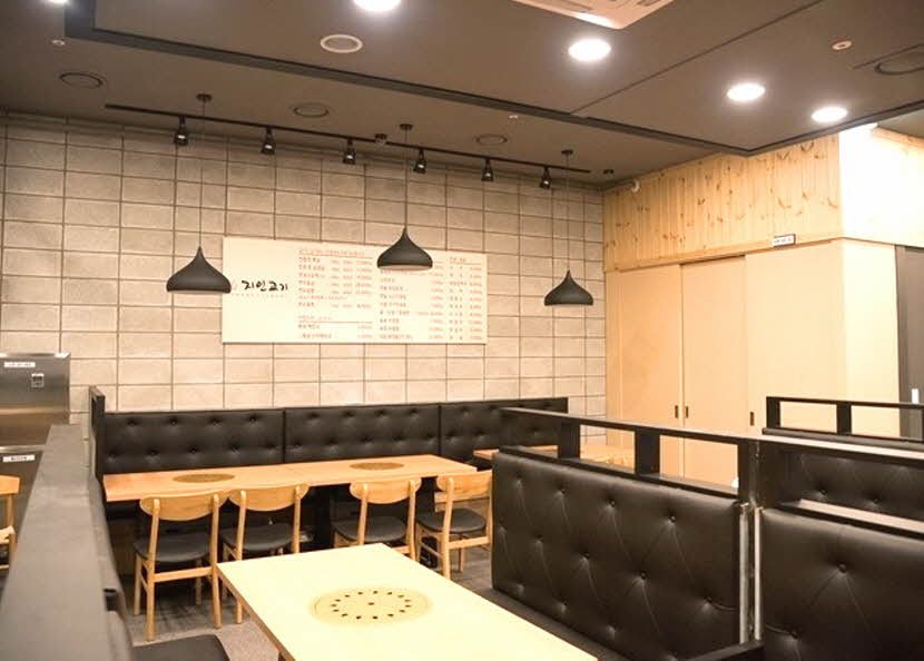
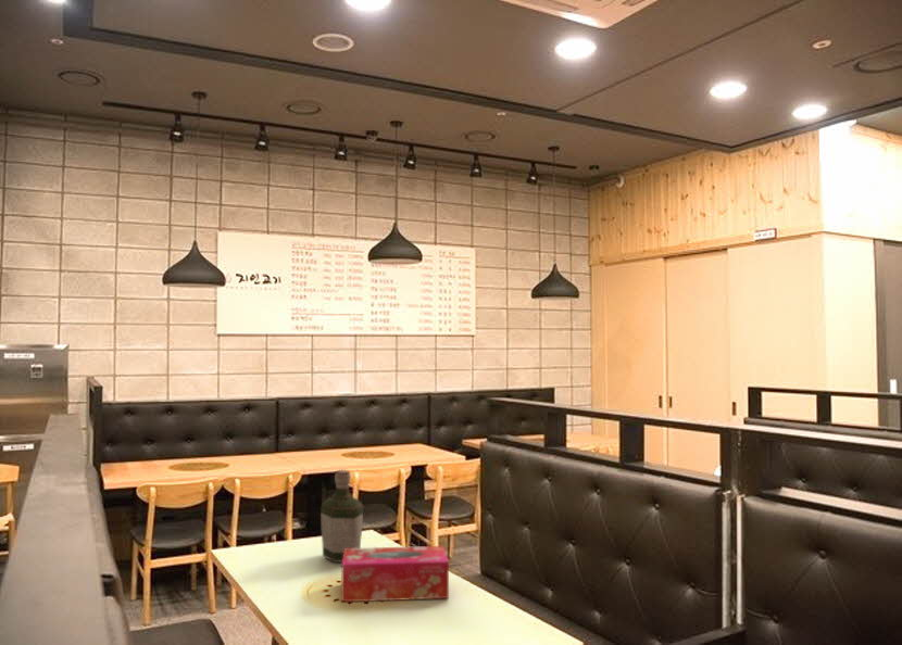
+ tissue box [340,545,450,603]
+ bottle [320,469,364,564]
